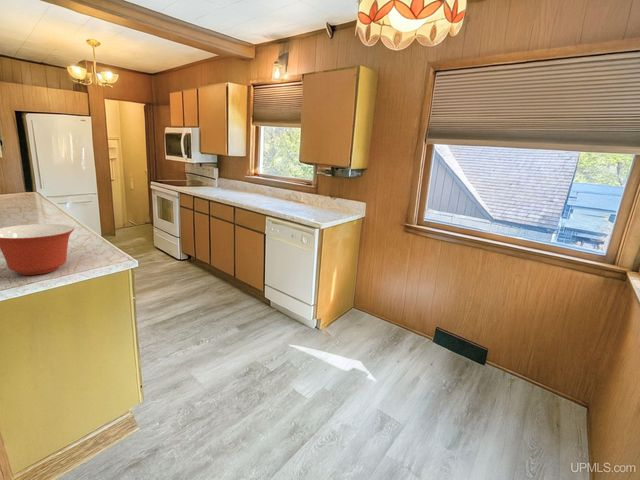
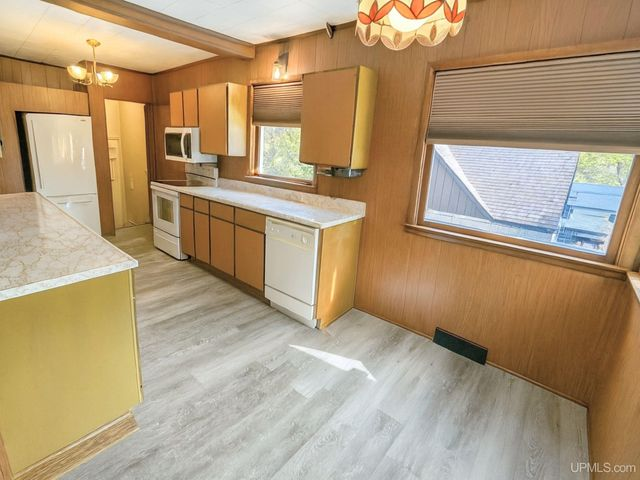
- mixing bowl [0,223,75,276]
